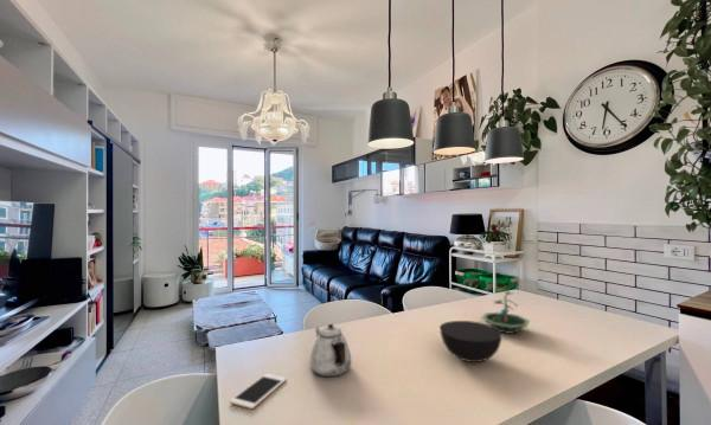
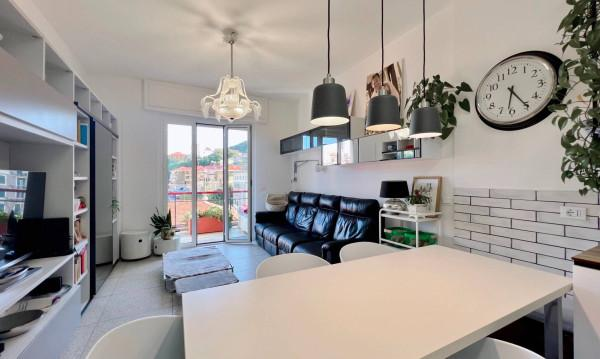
- bowl [438,320,502,363]
- cell phone [229,373,288,410]
- teapot [309,323,352,378]
- terrarium [481,284,531,335]
